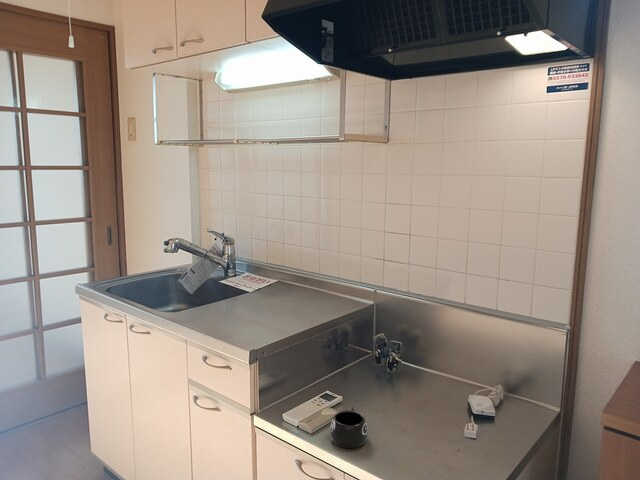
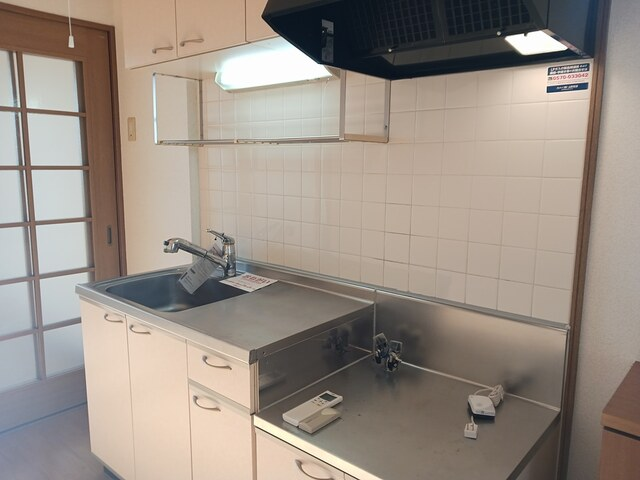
- mug [329,406,369,449]
